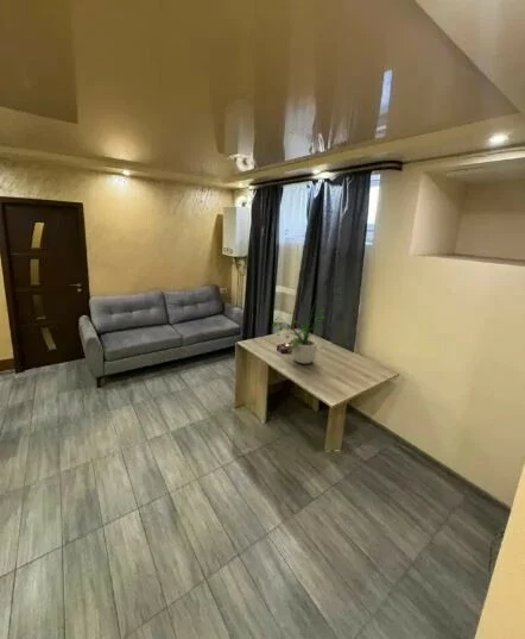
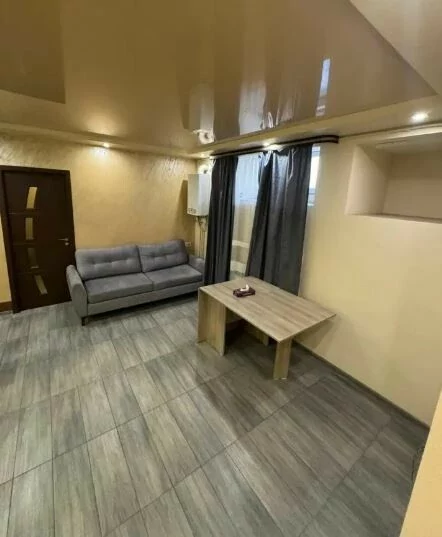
- potted plant [271,297,328,365]
